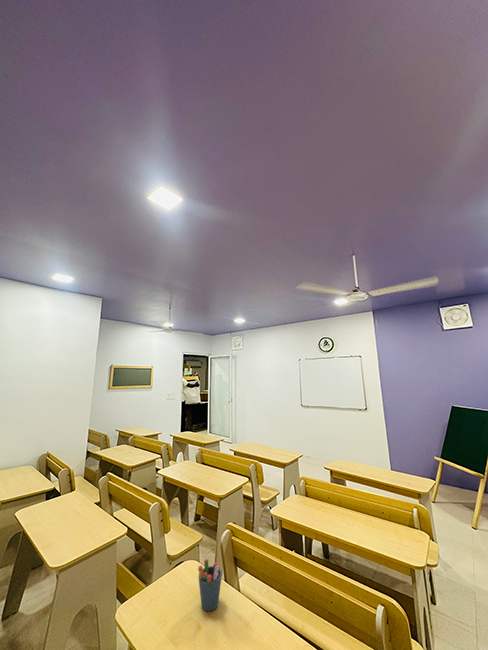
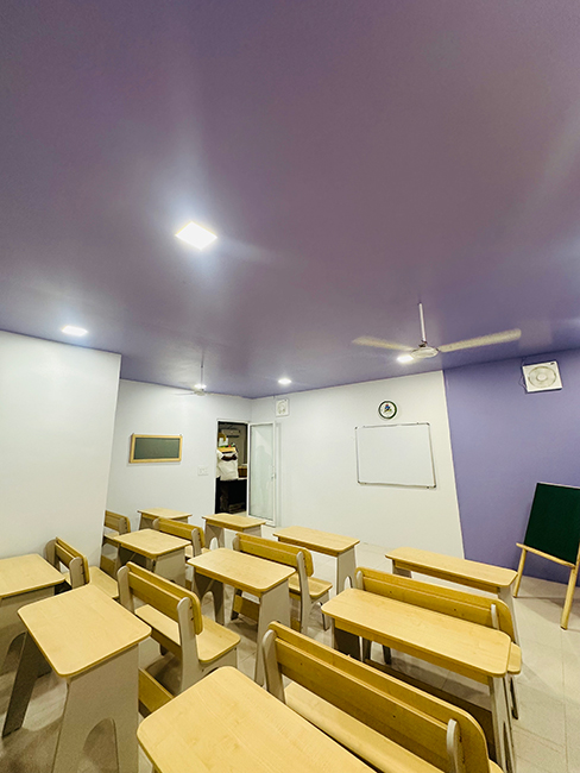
- pen holder [197,558,223,612]
